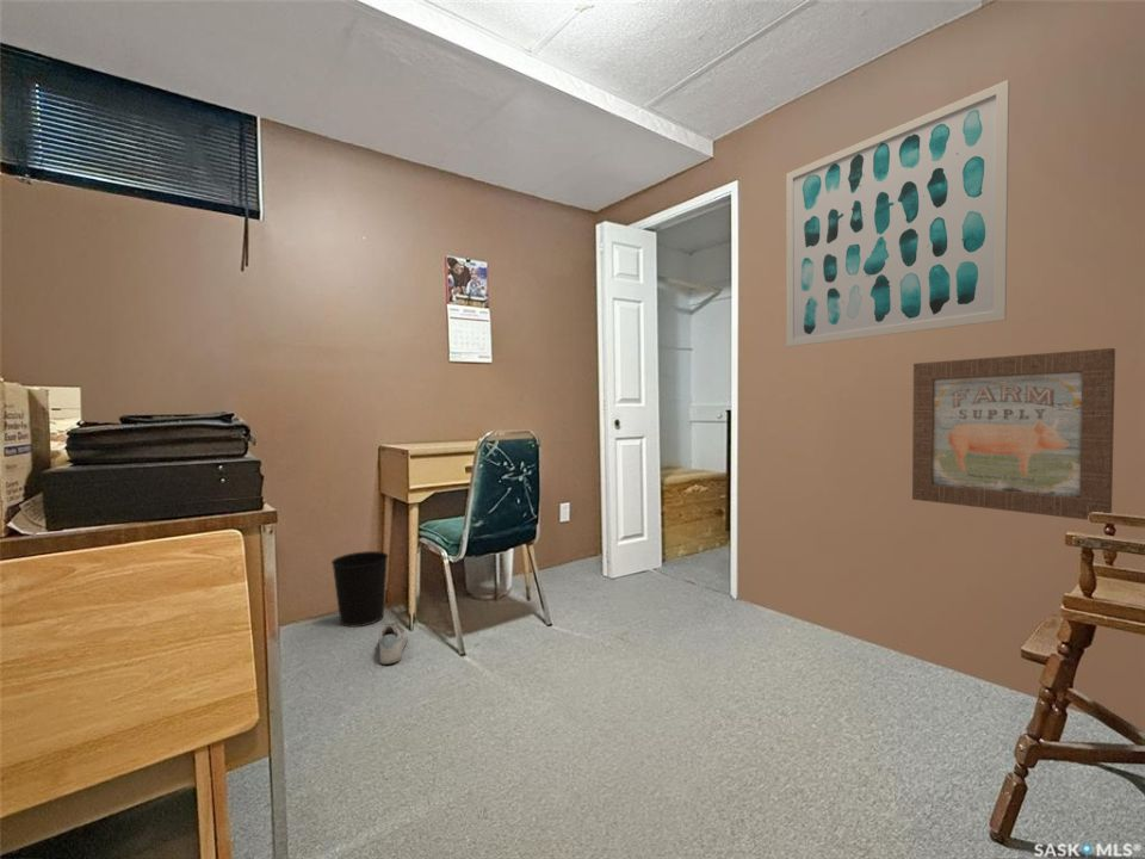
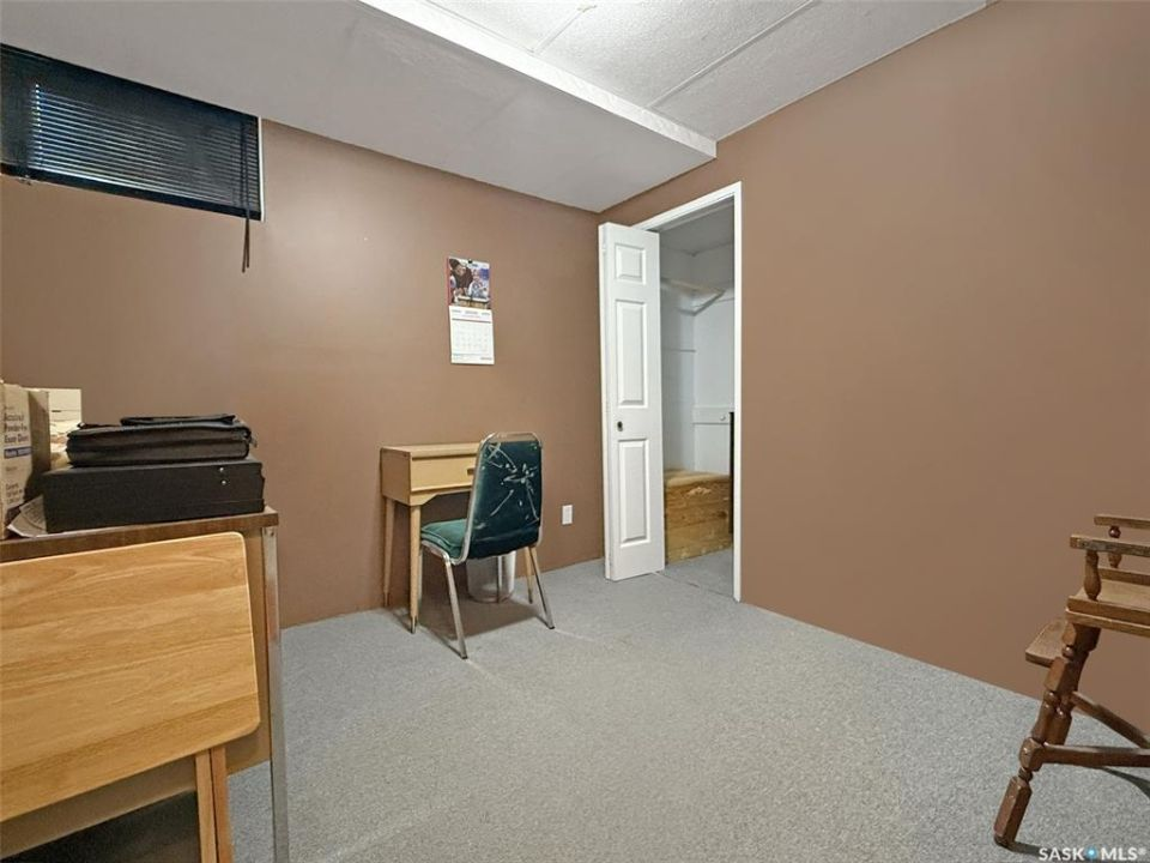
- shoe [375,620,408,666]
- wall art [785,79,1010,348]
- wall art [911,347,1116,521]
- wastebasket [330,550,390,629]
